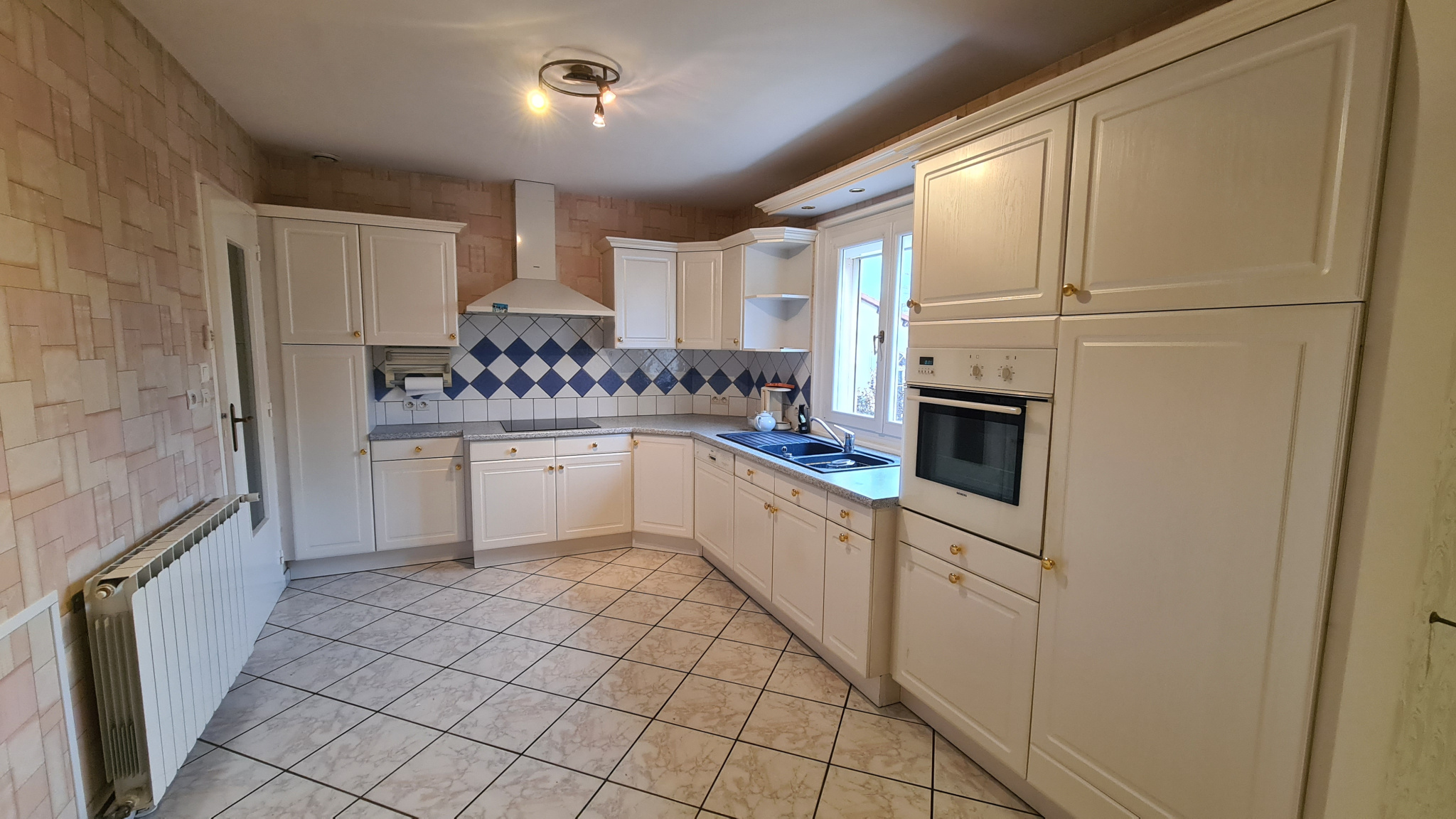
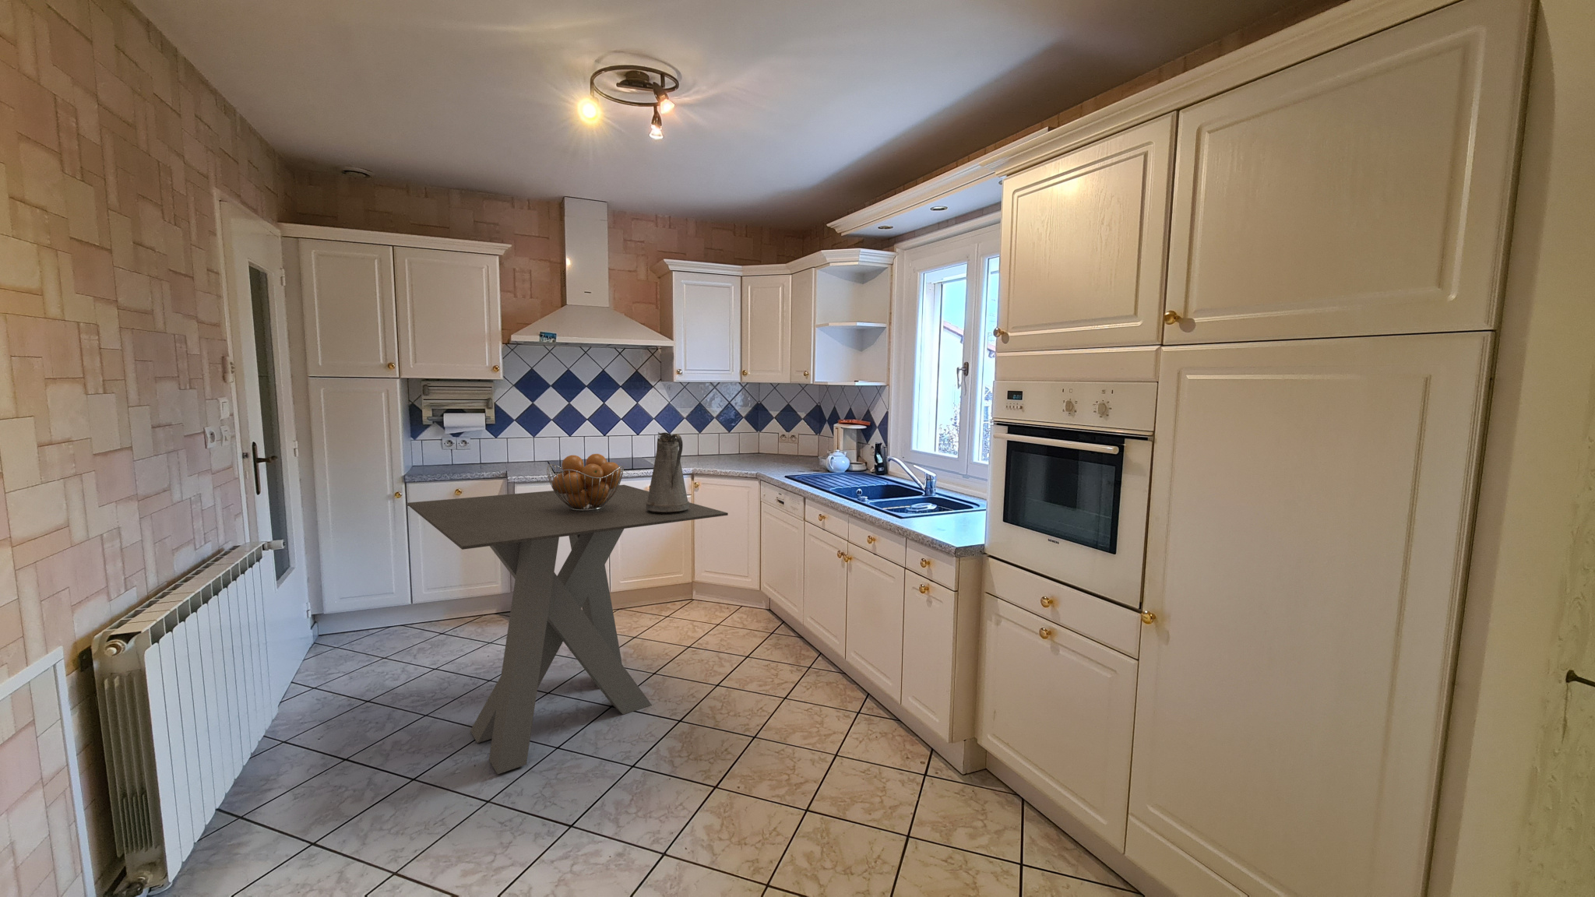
+ fruit basket [546,453,624,510]
+ dining table [406,484,728,774]
+ pitcher [645,432,690,514]
